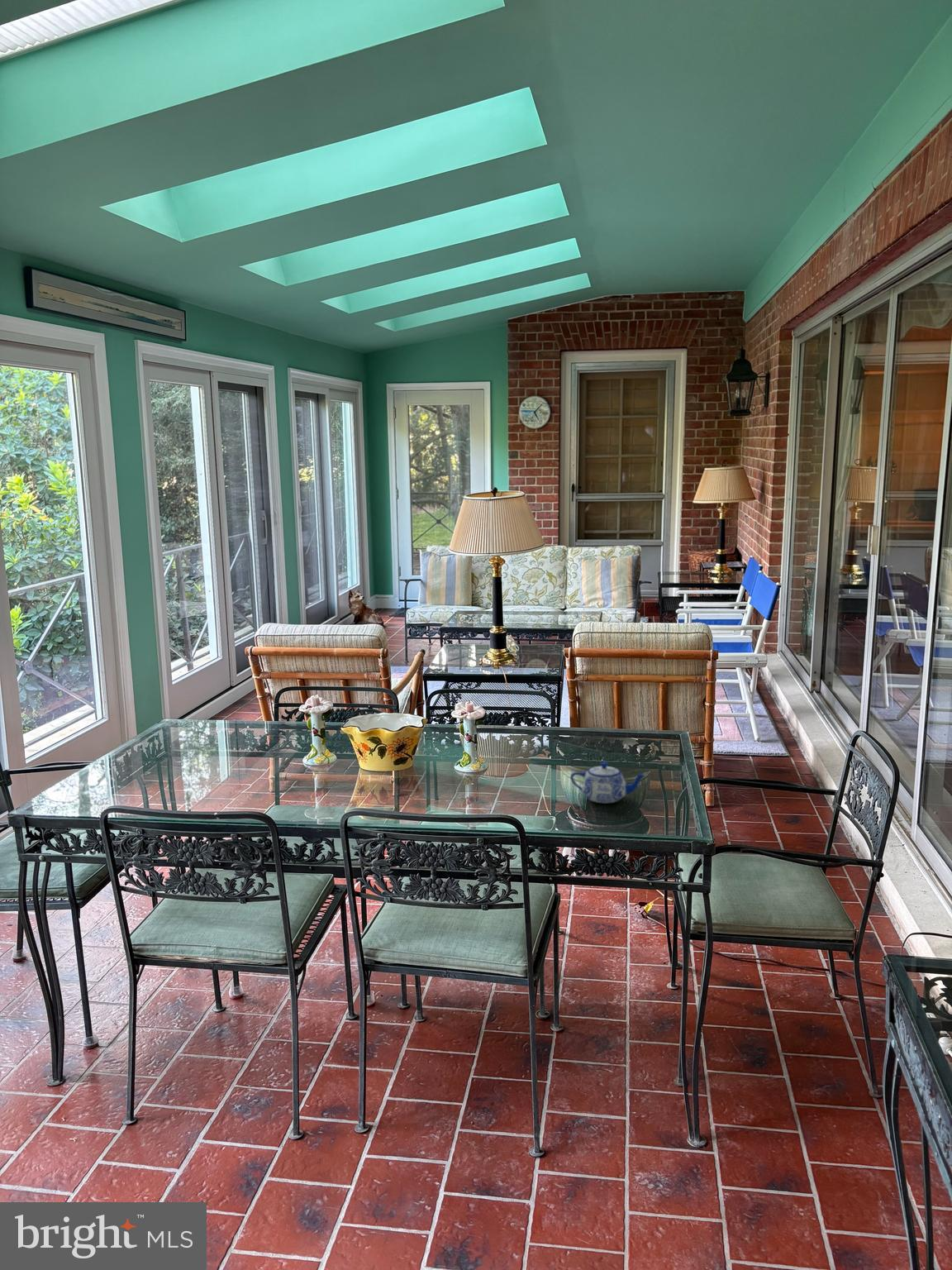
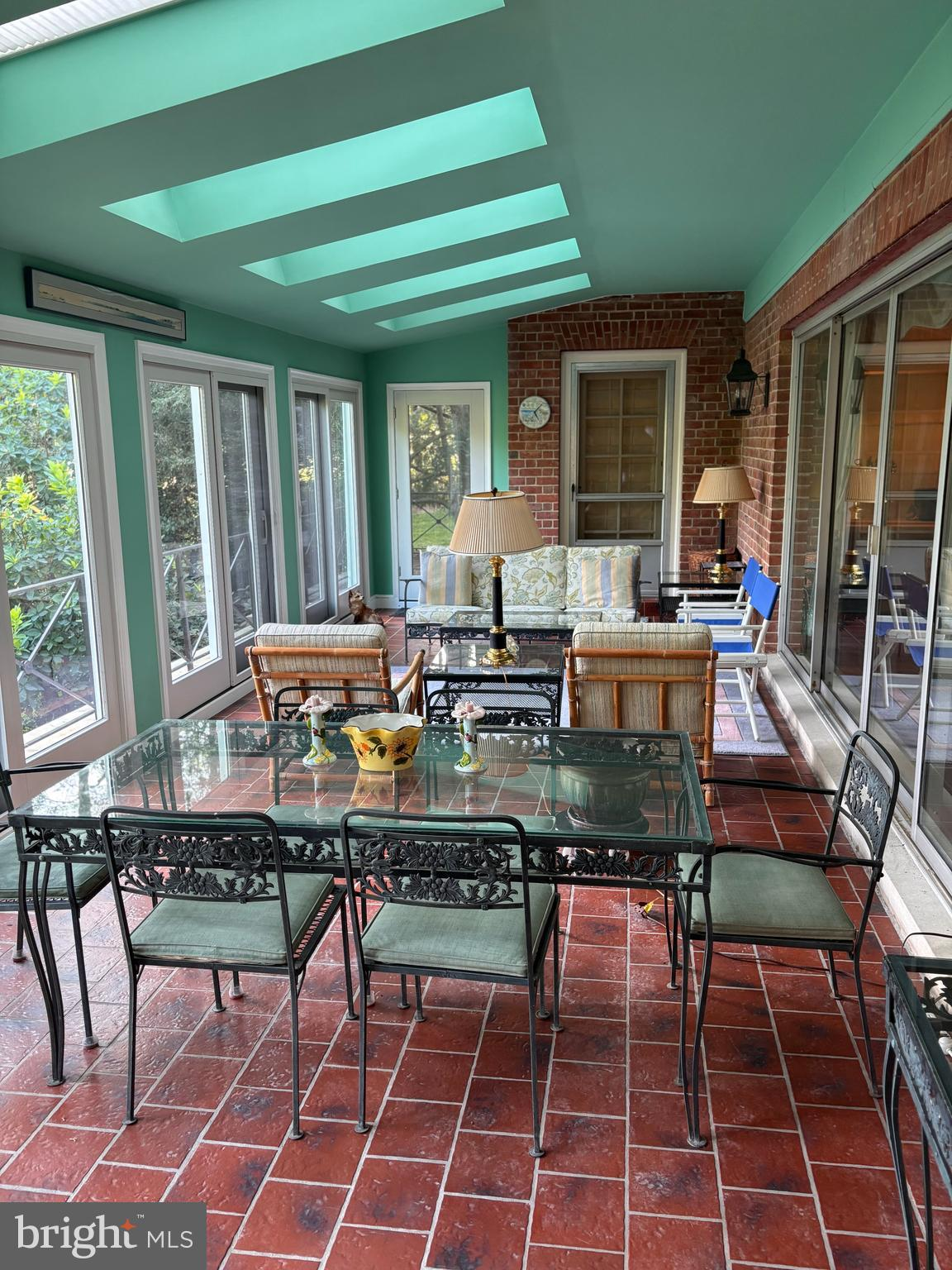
- teapot [569,762,647,804]
